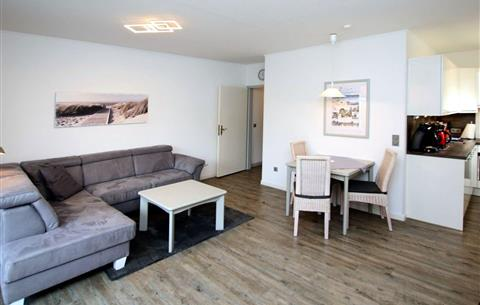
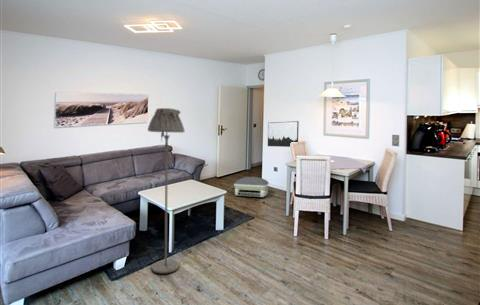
+ floor lamp [147,107,186,274]
+ wall art [267,120,300,148]
+ air purifier [233,176,270,198]
